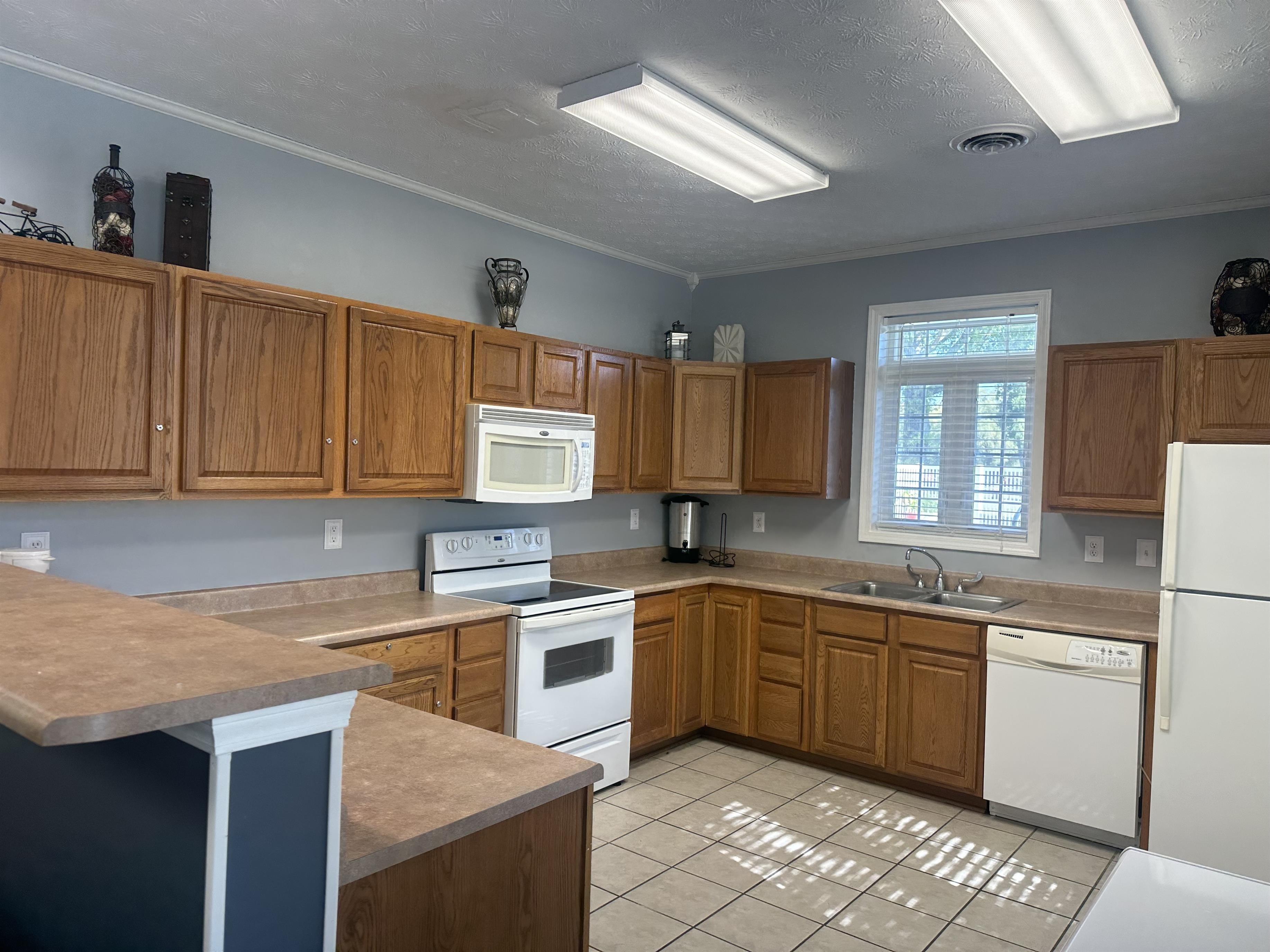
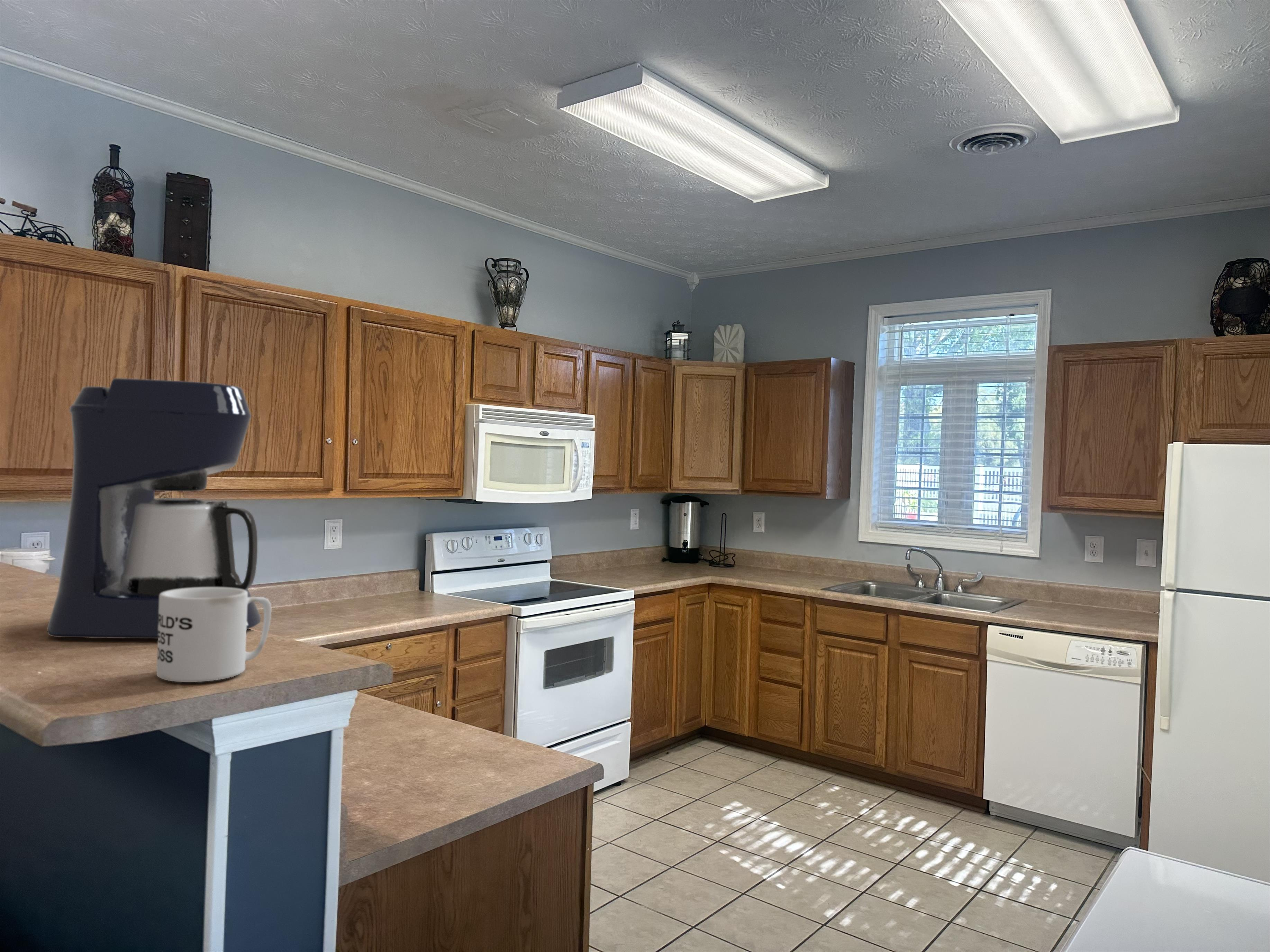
+ mug [156,587,272,683]
+ coffee maker [47,378,261,639]
